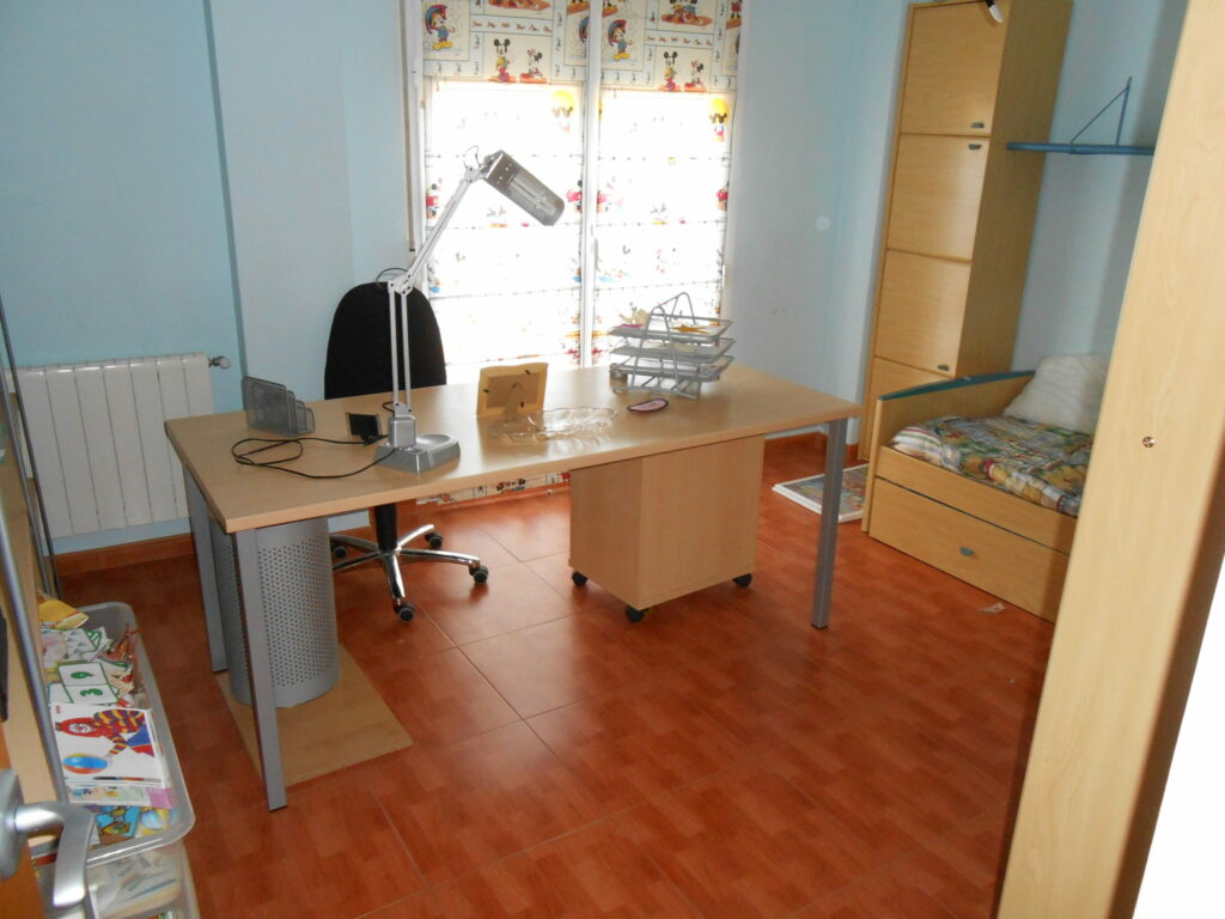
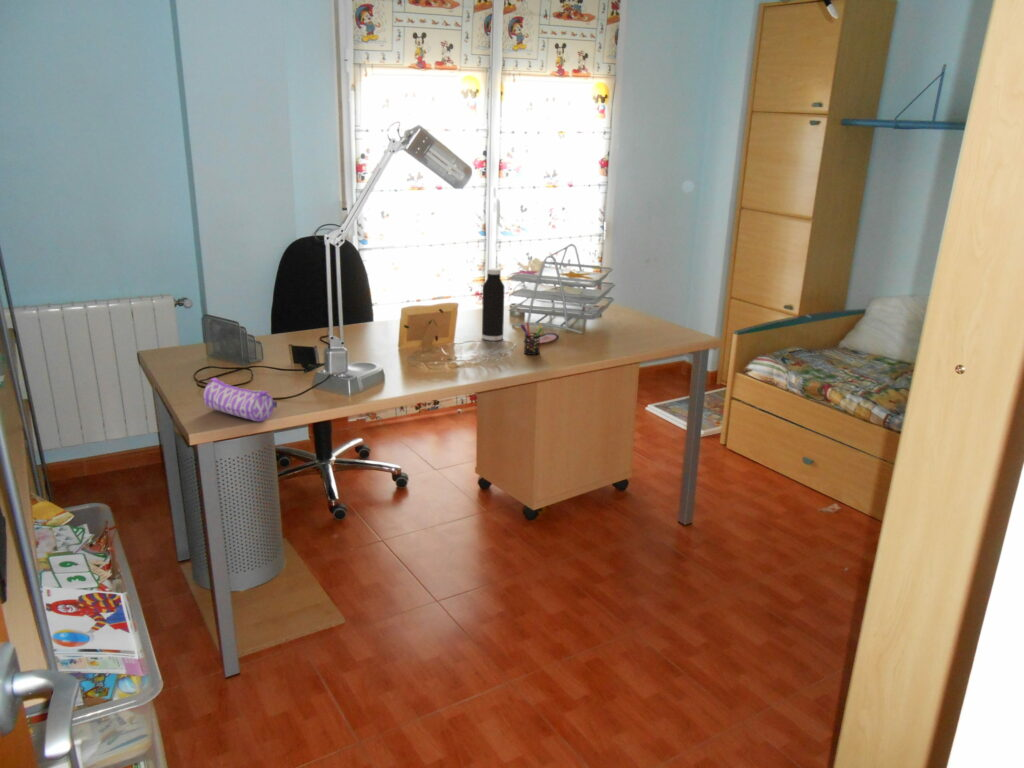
+ pencil case [202,377,278,422]
+ water bottle [481,267,505,342]
+ pen holder [520,321,543,356]
